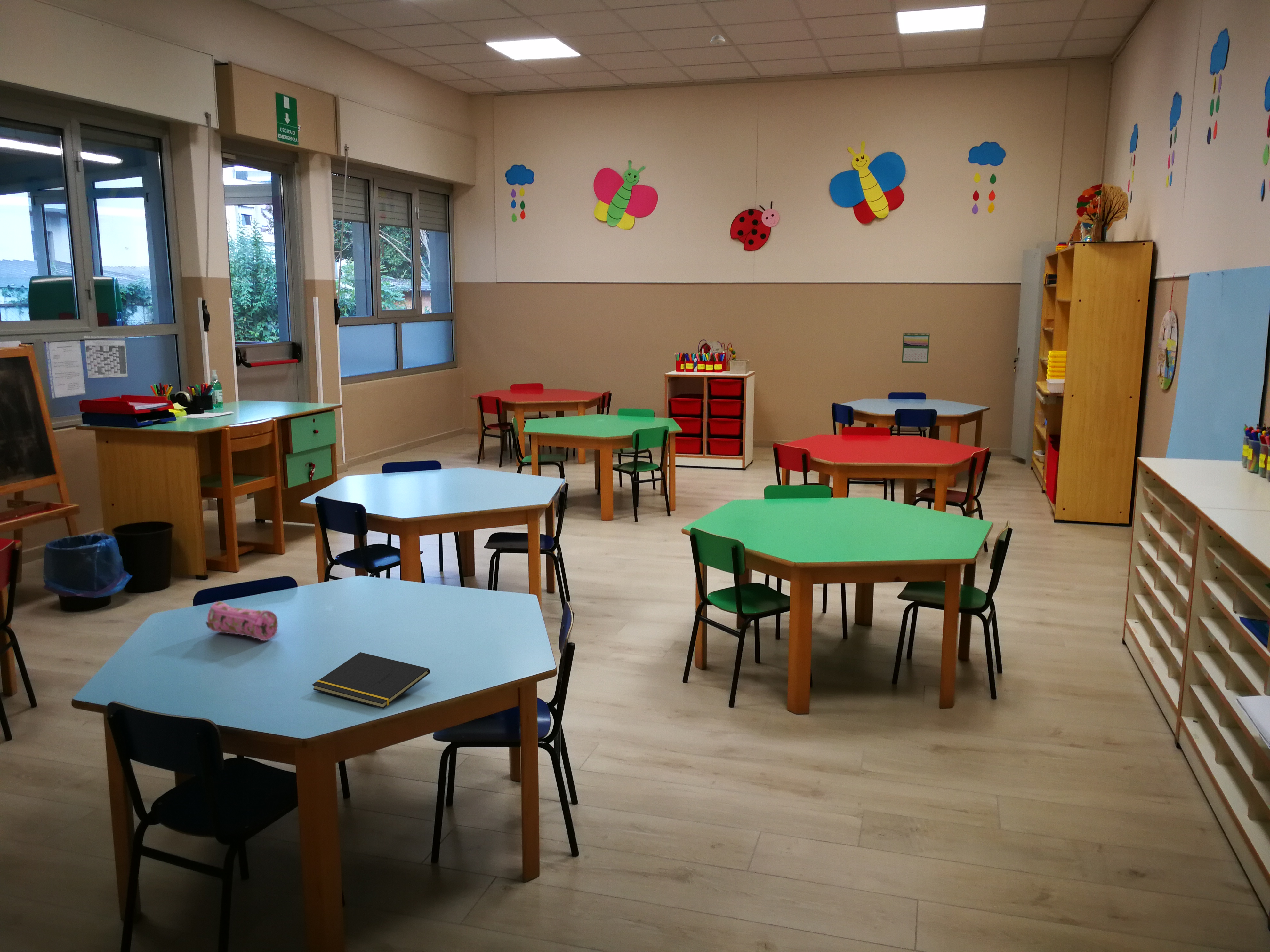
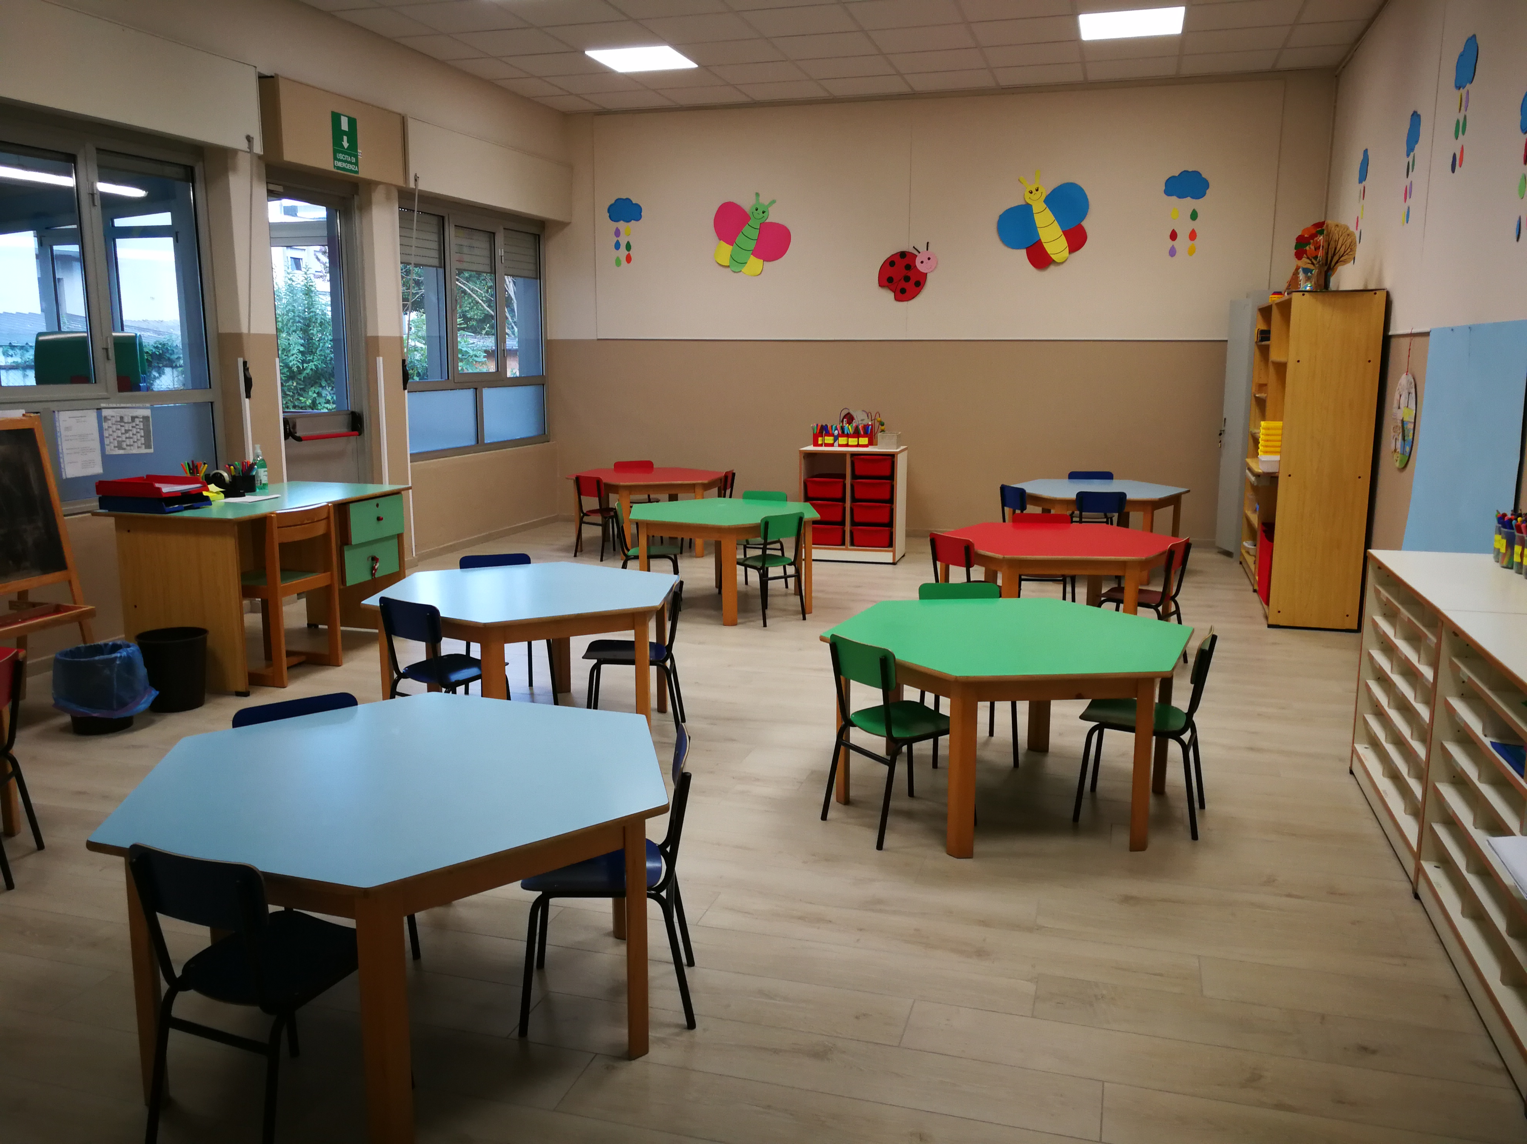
- calendar [902,332,930,364]
- notepad [312,652,430,709]
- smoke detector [710,34,726,45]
- pencil case [205,601,278,641]
